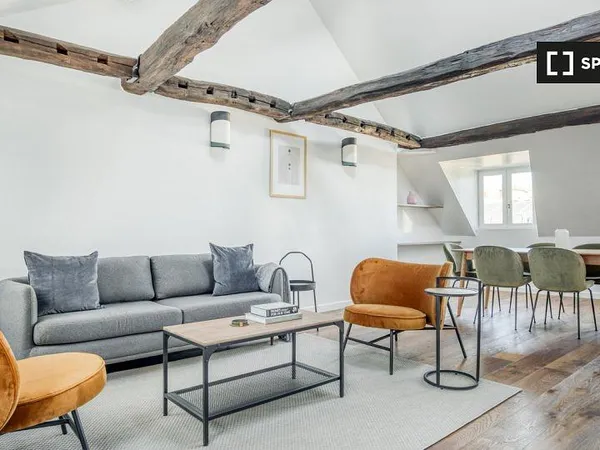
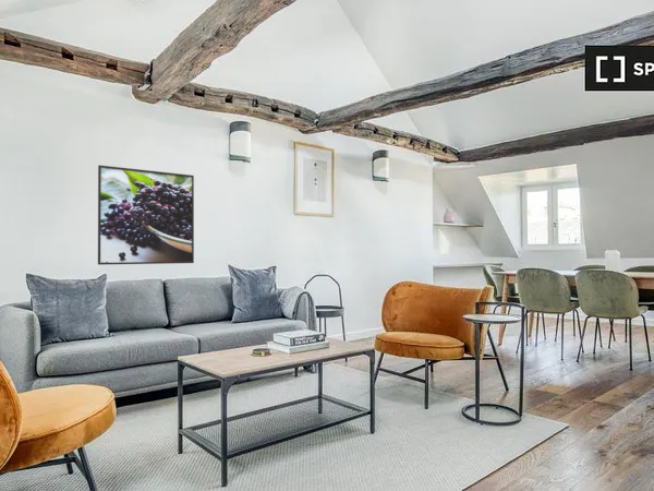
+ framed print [97,164,195,266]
